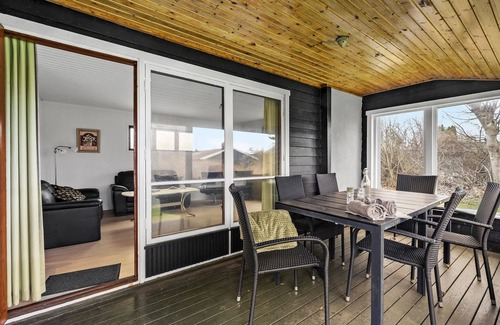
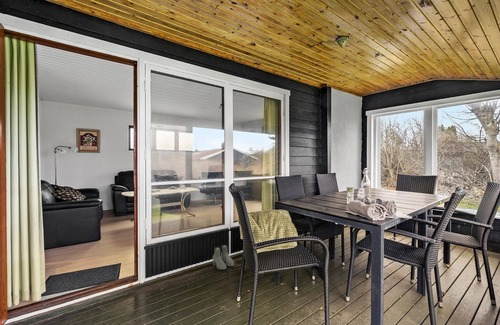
+ boots [212,244,235,271]
